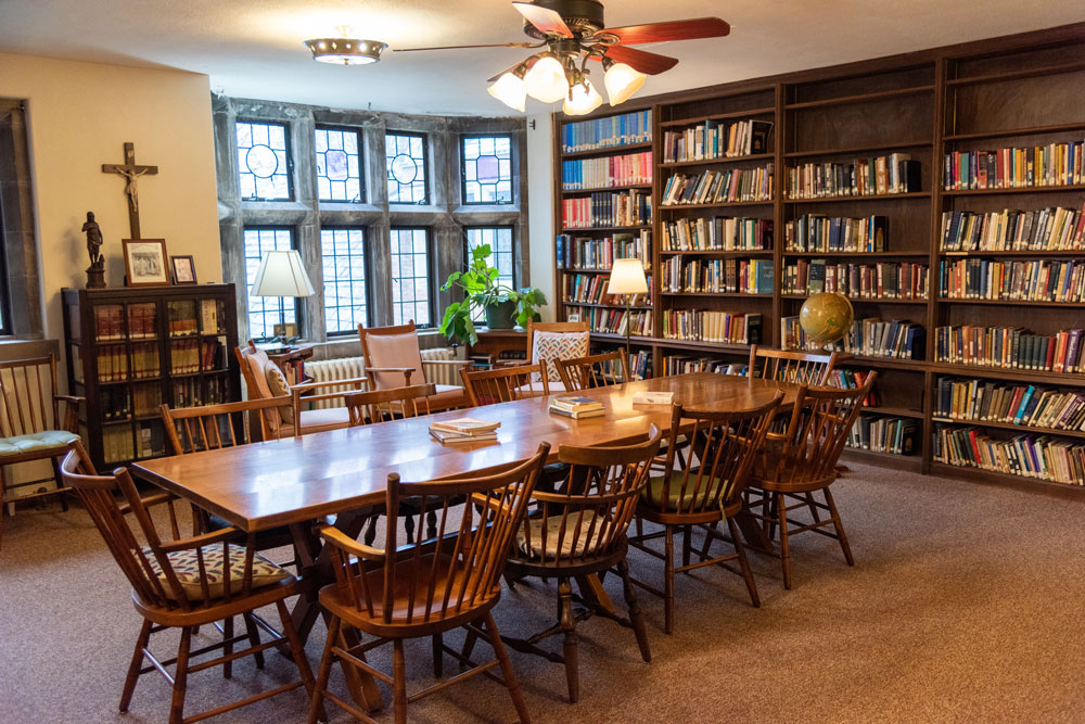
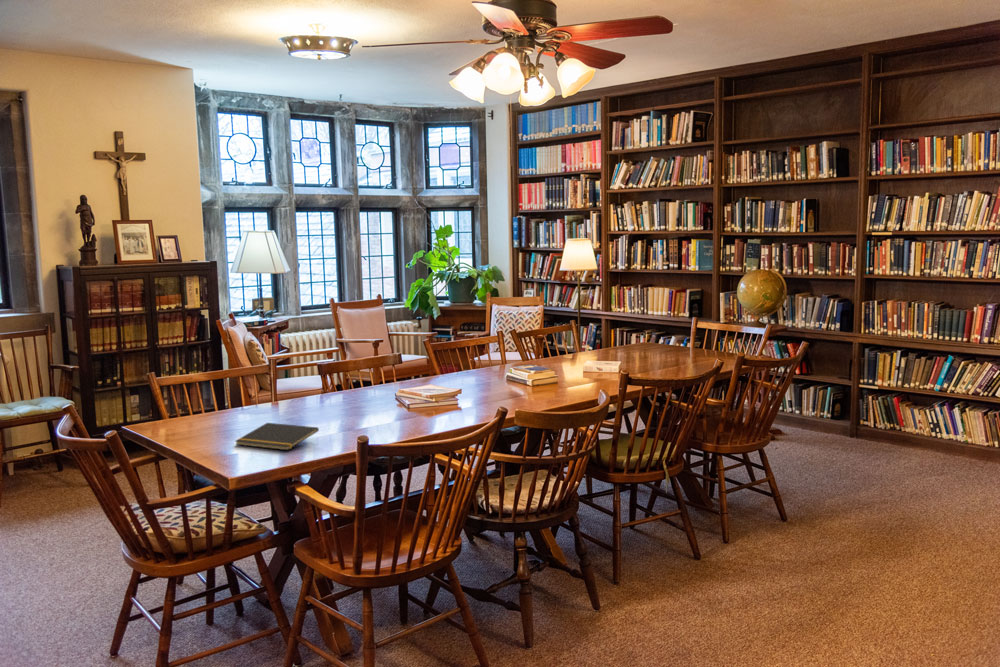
+ notepad [234,422,320,451]
